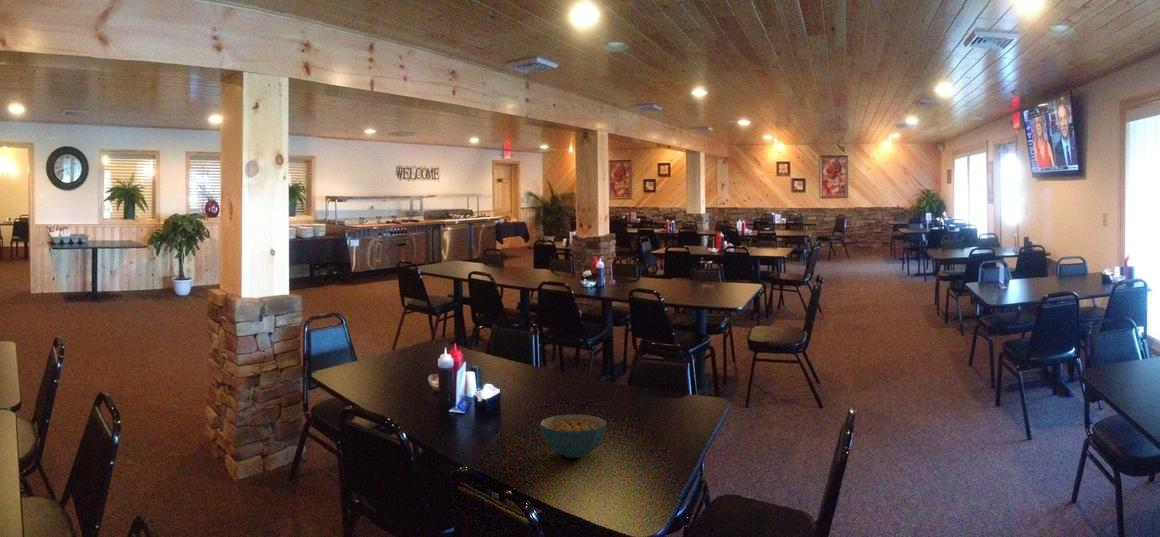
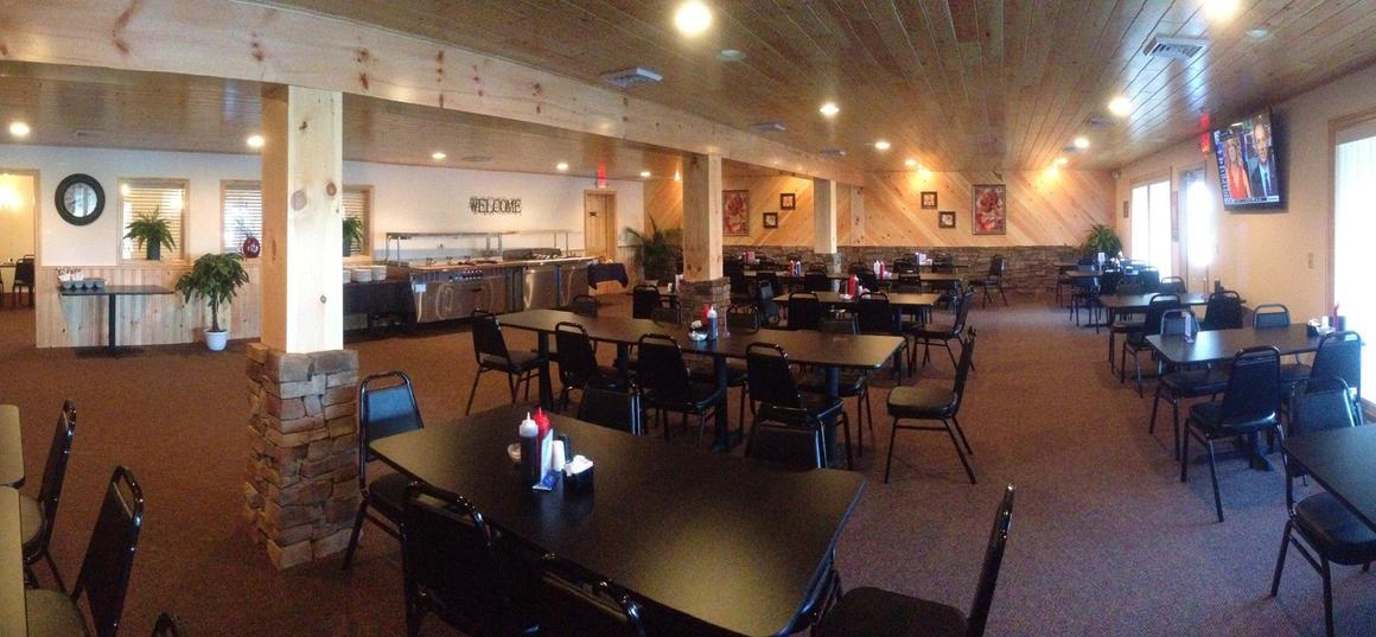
- cereal bowl [539,414,607,459]
